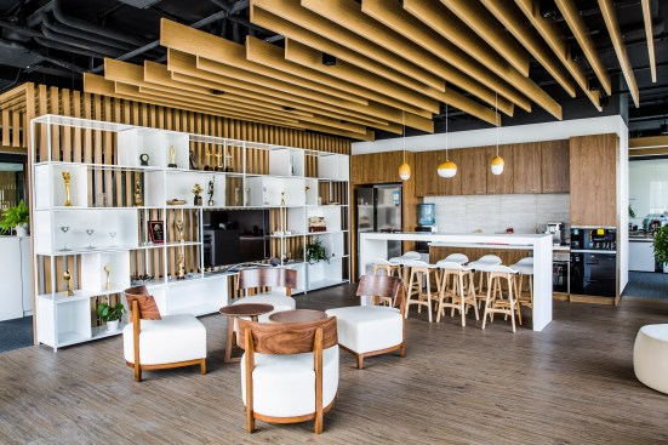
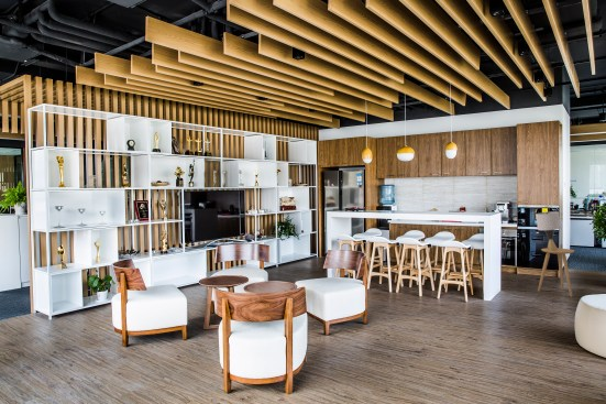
+ lamp [535,210,562,250]
+ side table [537,248,575,298]
